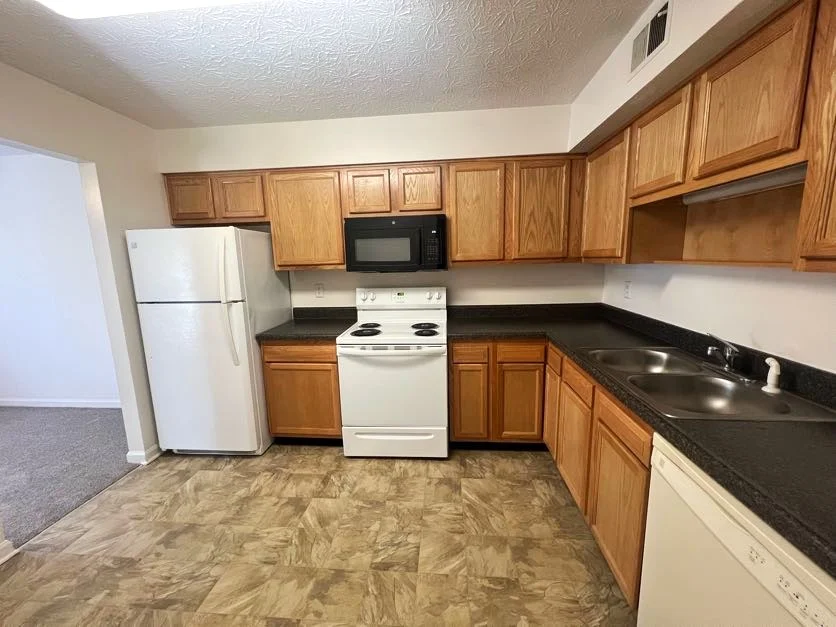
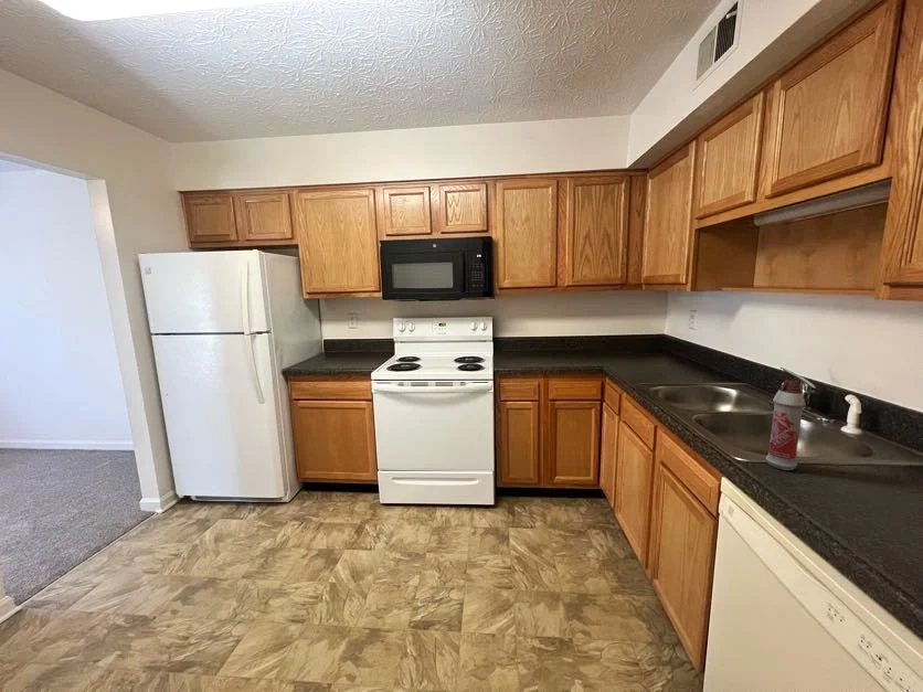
+ spray bottle [765,379,807,471]
